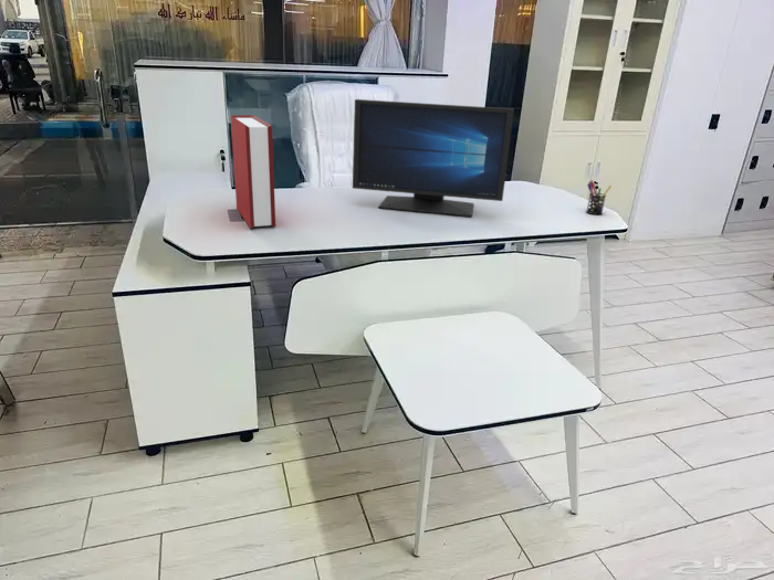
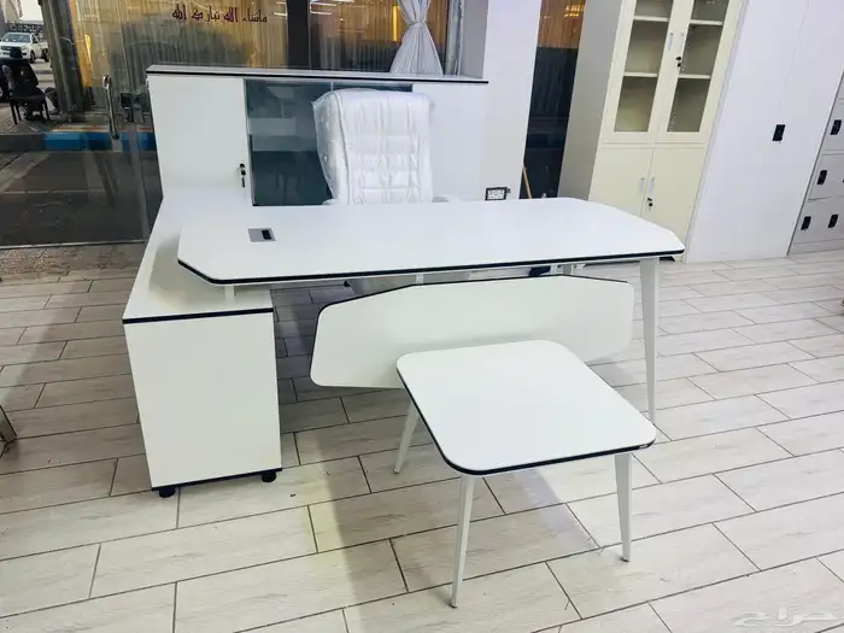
- pen holder [585,179,613,215]
- monitor [352,98,515,218]
- book [230,114,276,230]
